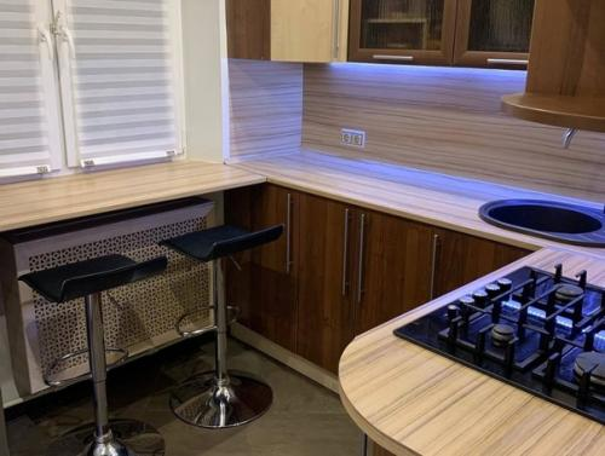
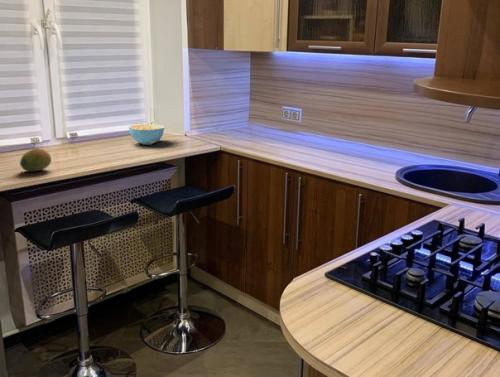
+ fruit [19,147,52,172]
+ cereal bowl [128,123,165,146]
